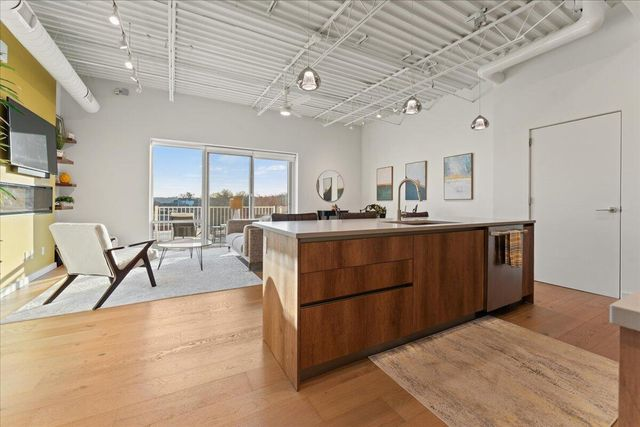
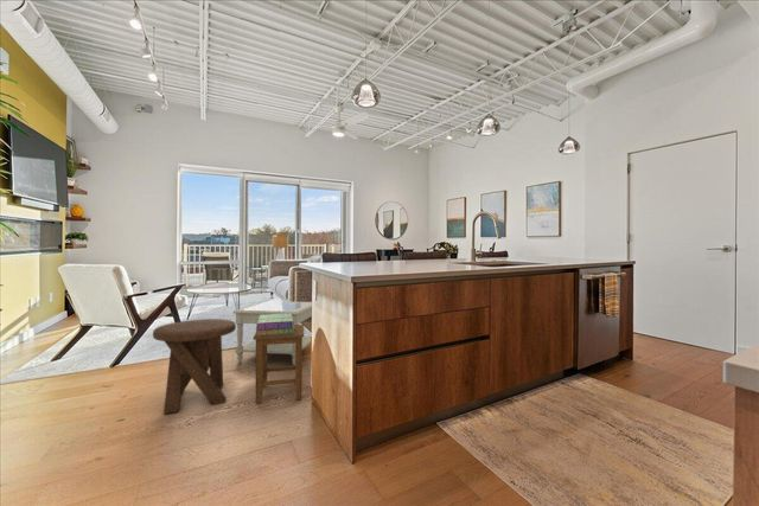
+ music stool [152,318,237,415]
+ side table [231,300,313,366]
+ stool [253,324,305,404]
+ stack of books [255,314,295,337]
